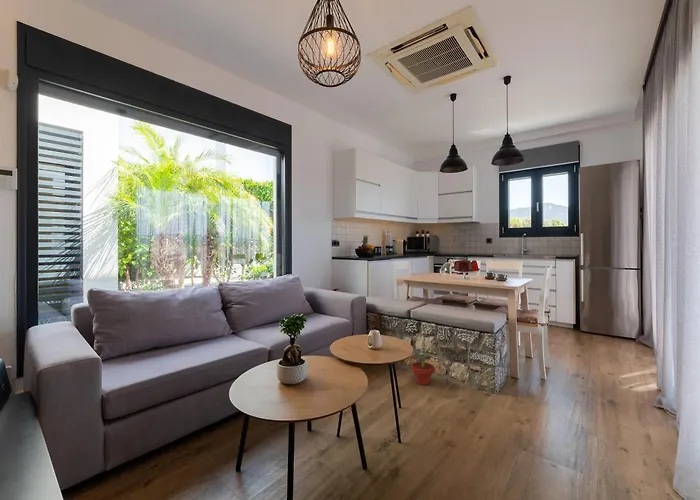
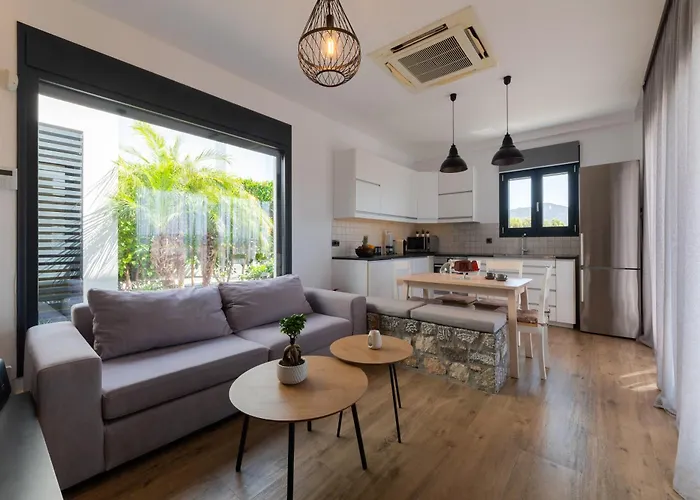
- potted plant [410,342,438,386]
